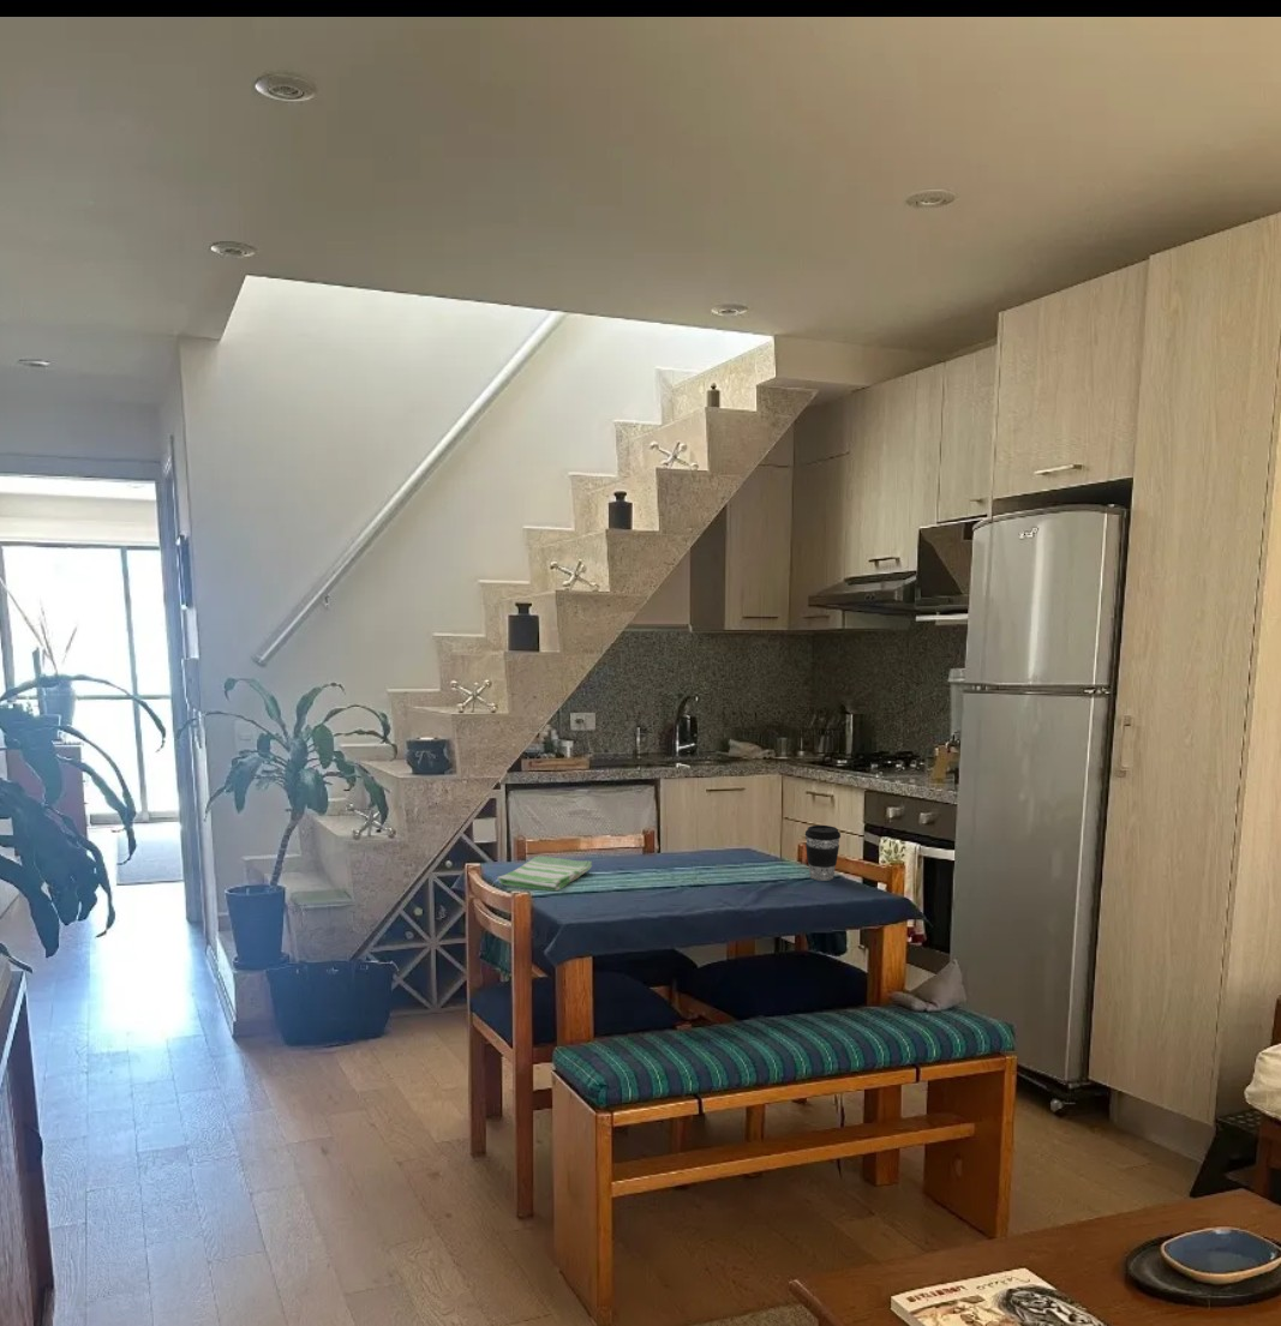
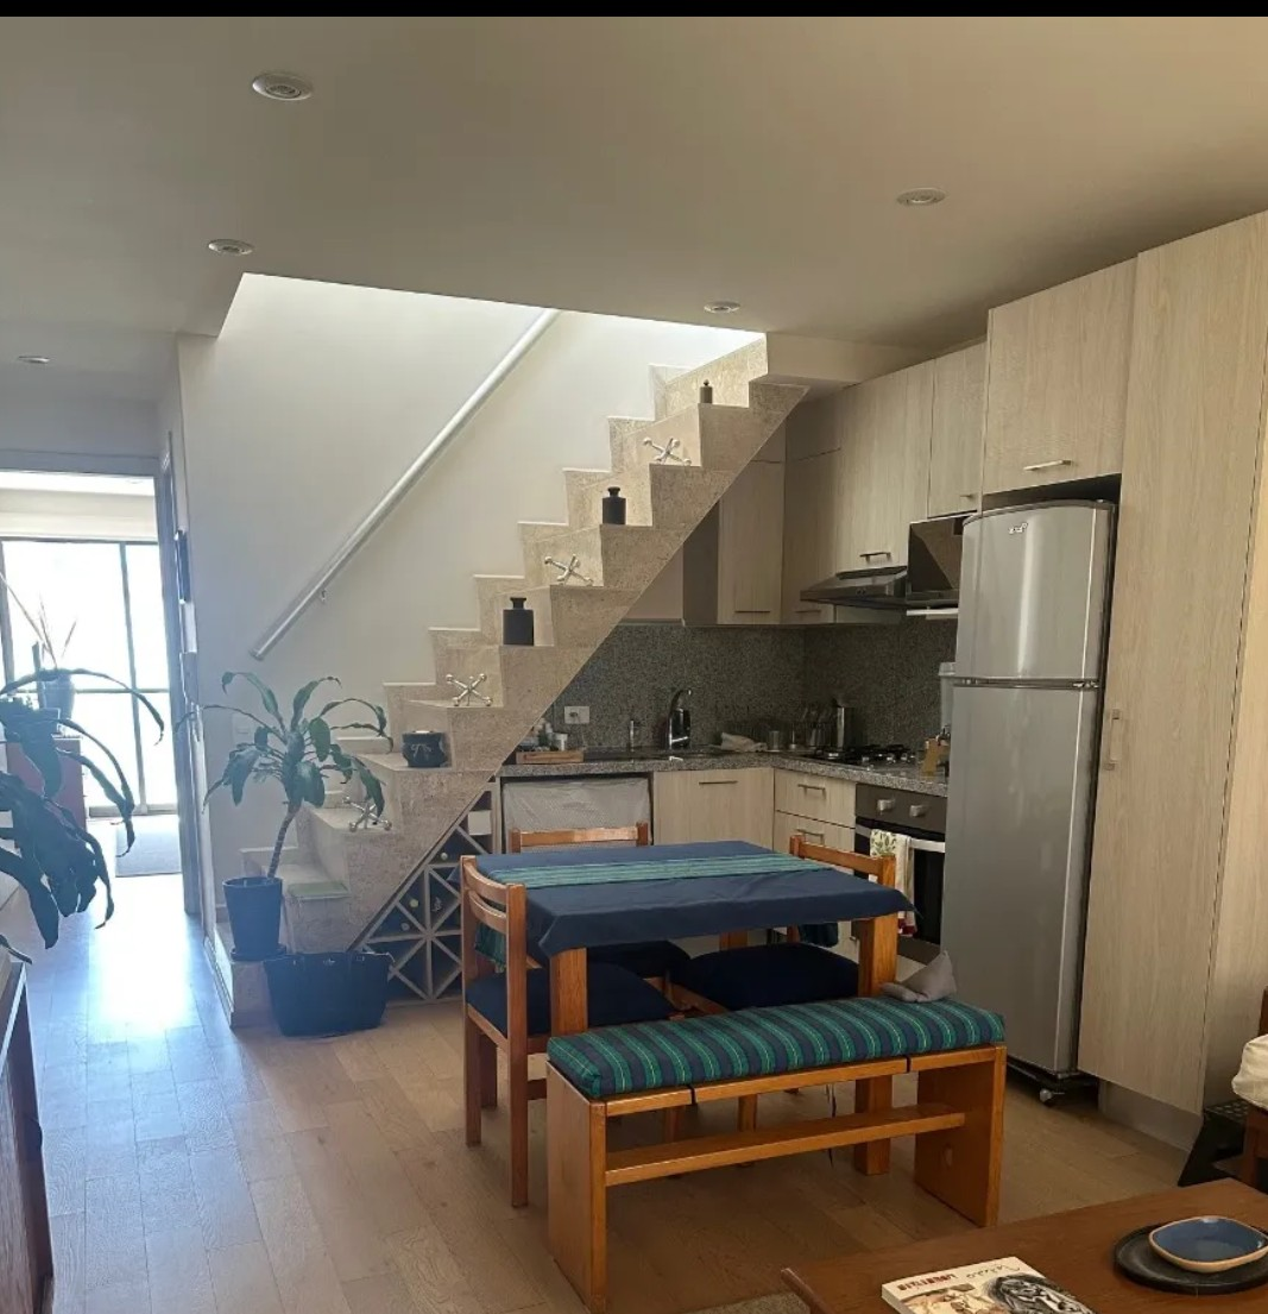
- coffee cup [804,824,842,882]
- dish towel [496,856,593,892]
